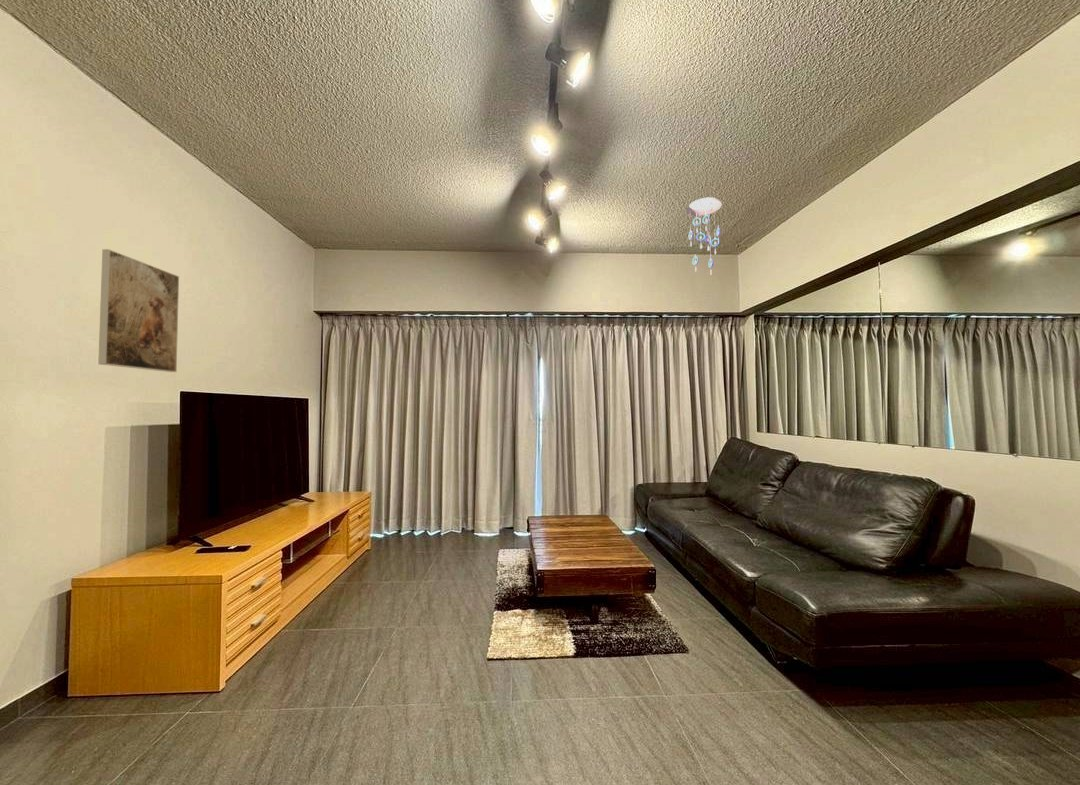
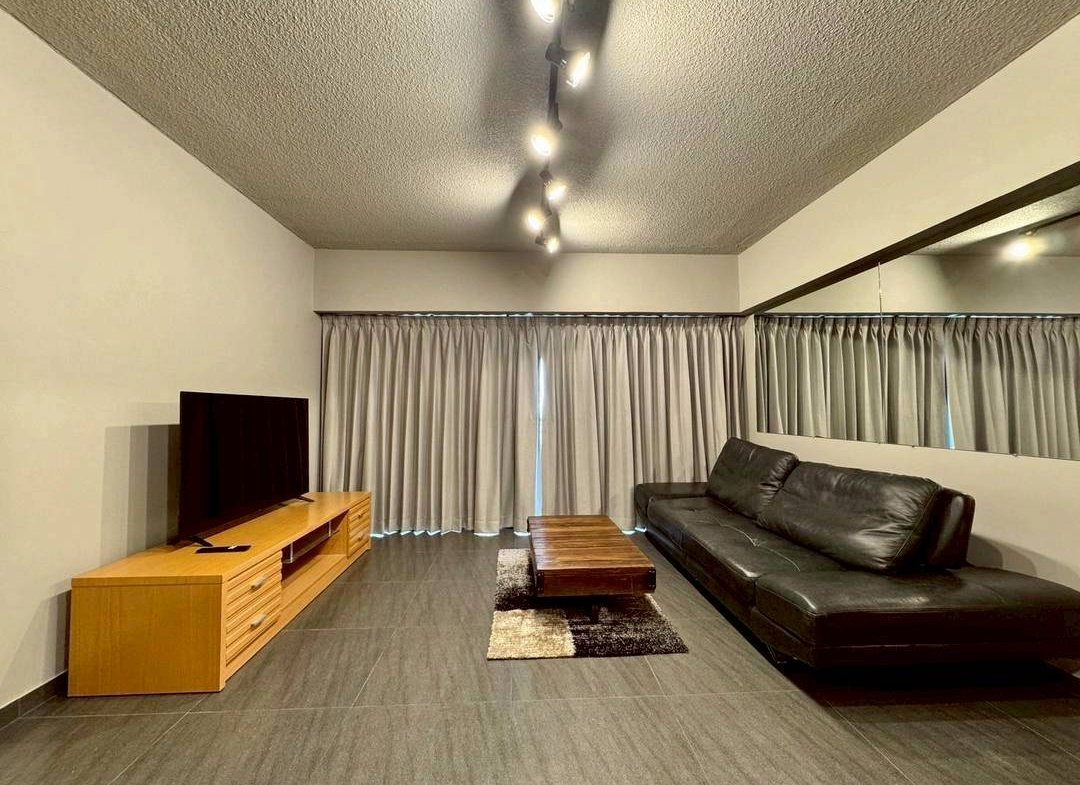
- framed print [97,248,180,373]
- ceiling mobile [685,196,723,275]
